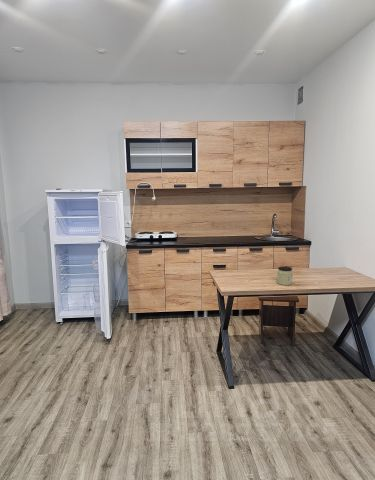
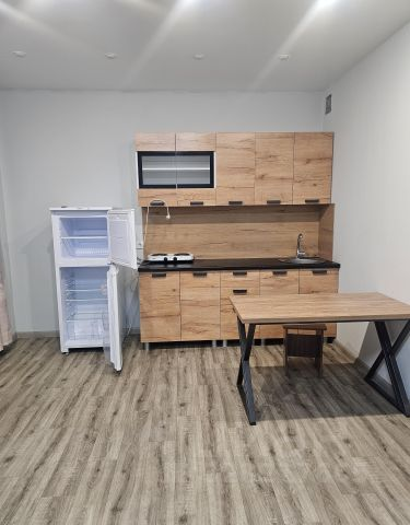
- jar [276,266,294,286]
